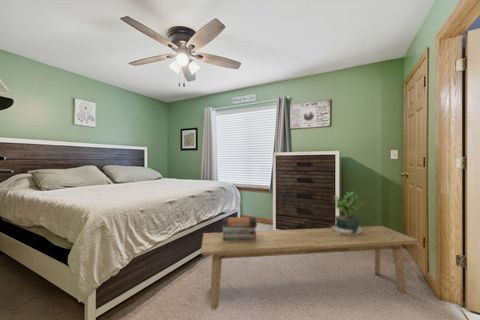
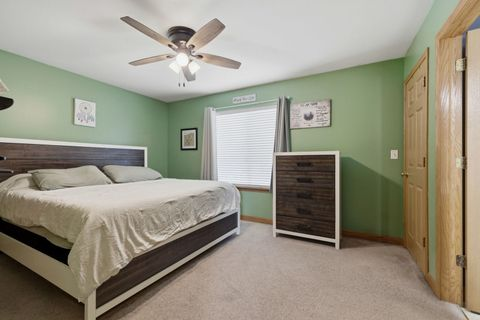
- bench [200,225,420,311]
- potted plant [329,191,365,241]
- book stack [221,216,258,241]
